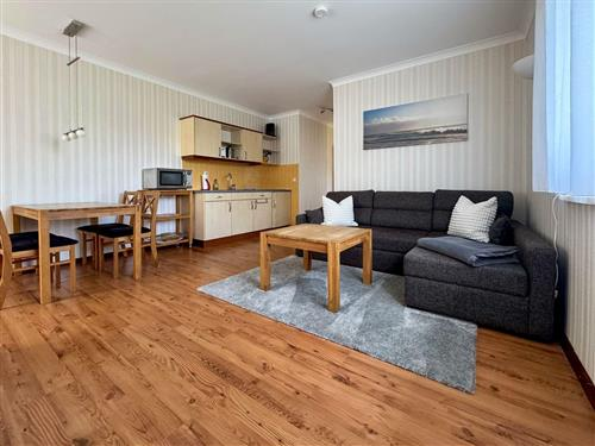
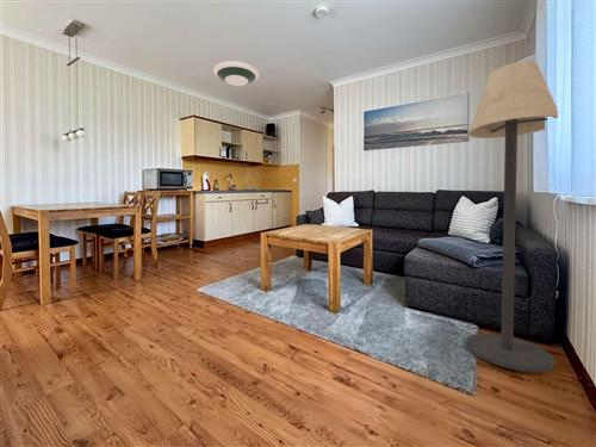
+ floor lamp [465,60,559,373]
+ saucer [212,61,260,87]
